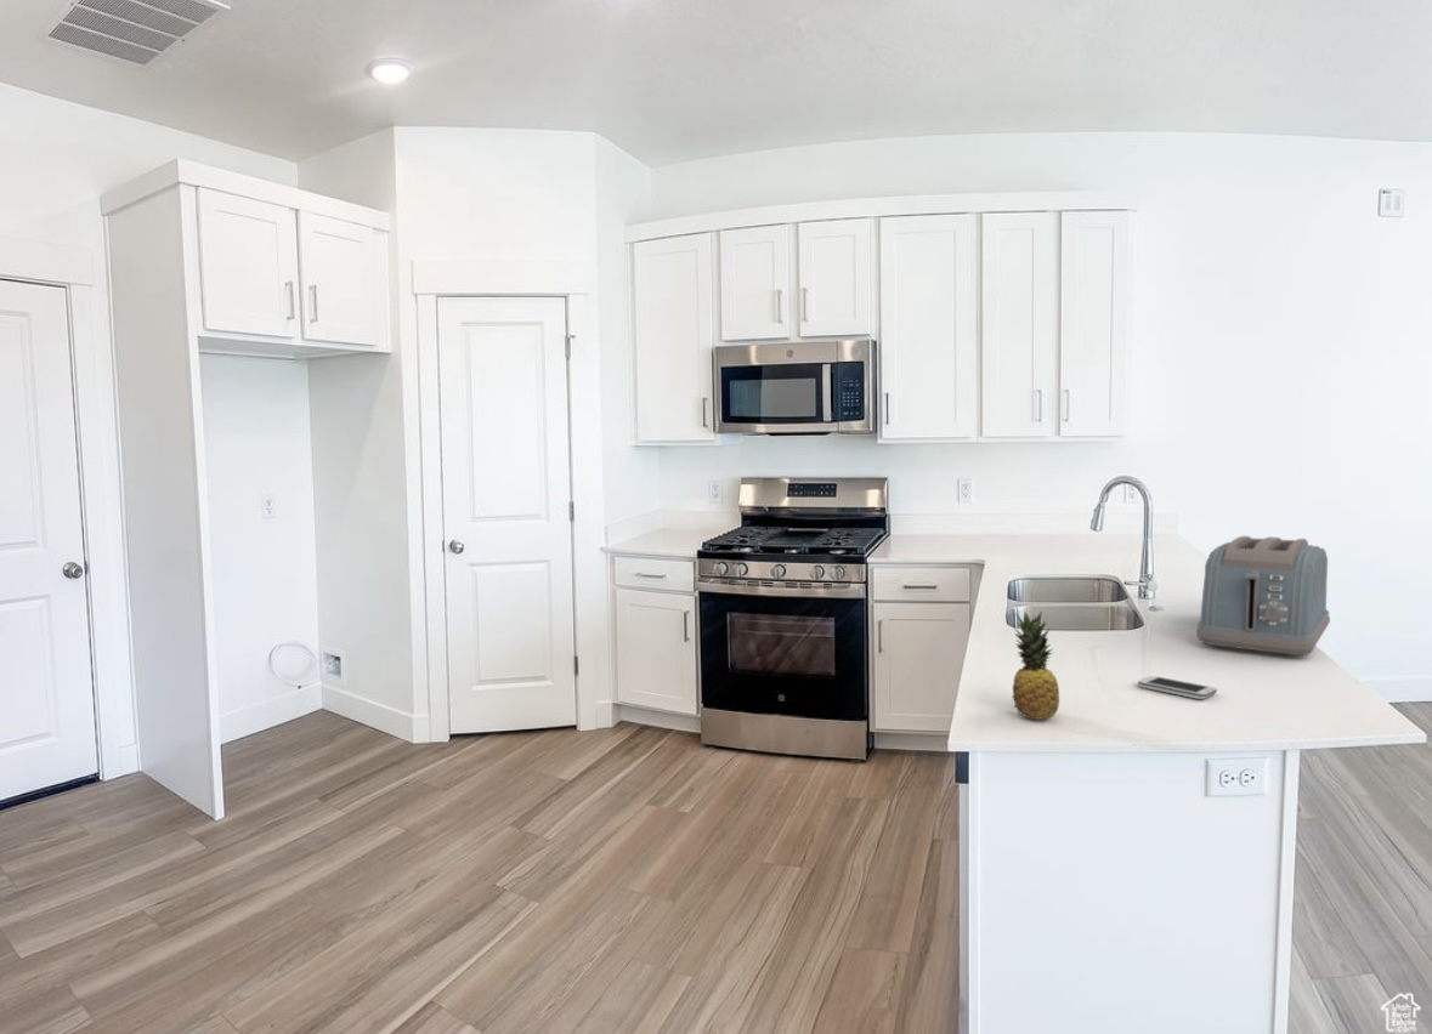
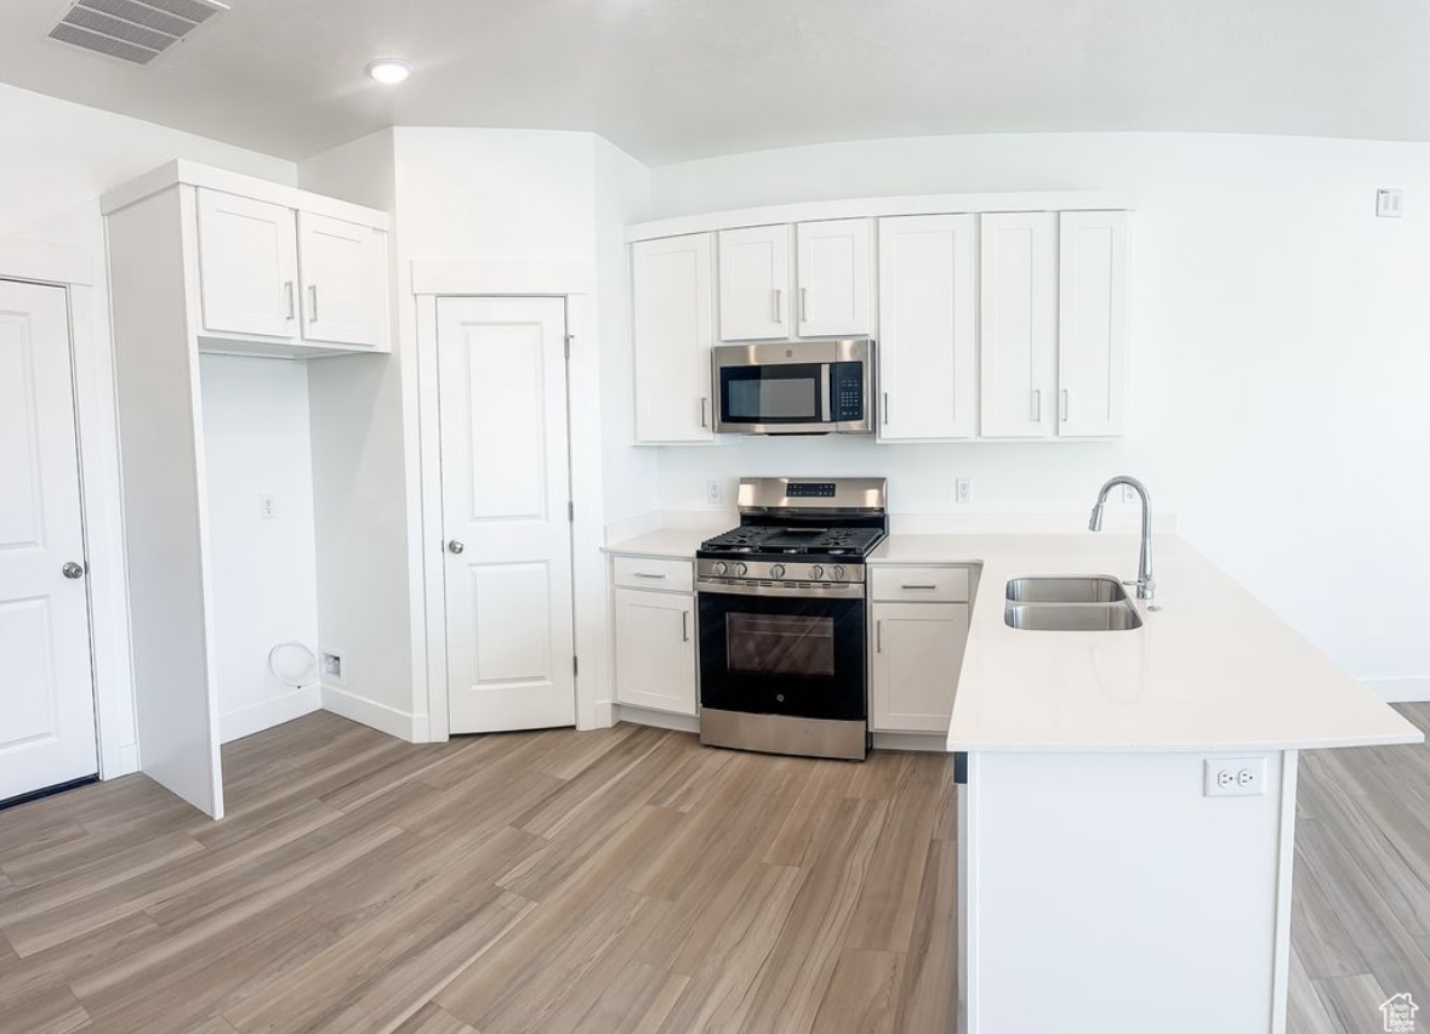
- smartphone [1137,675,1218,700]
- fruit [1011,609,1060,721]
- toaster [1195,535,1331,657]
